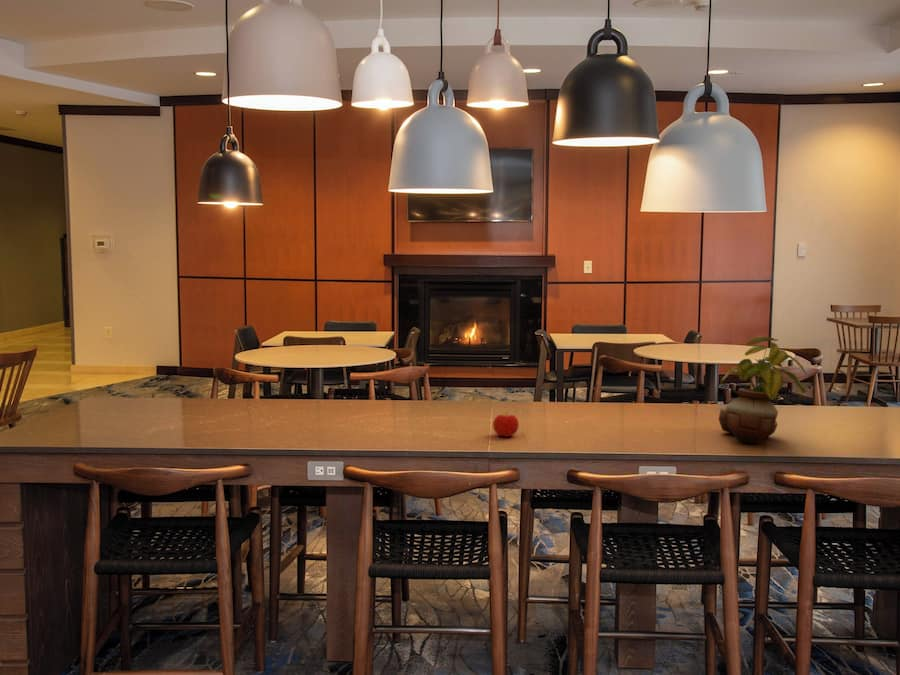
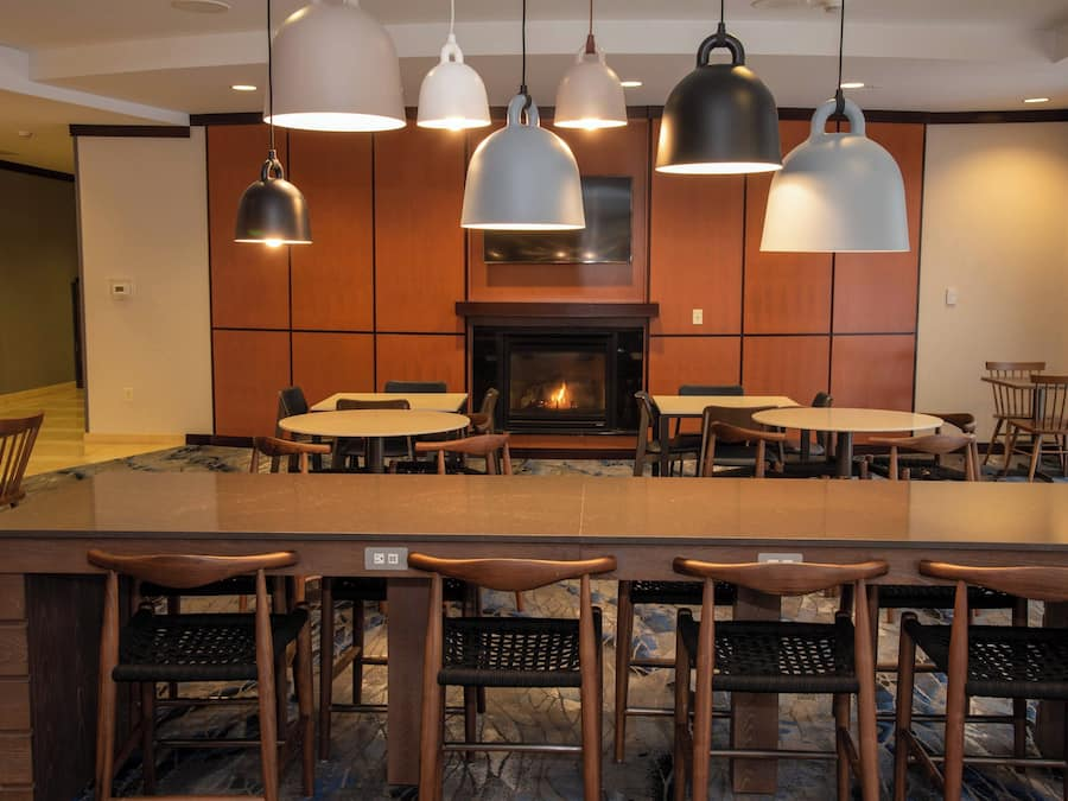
- fruit [492,411,520,438]
- potted plant [718,336,808,444]
